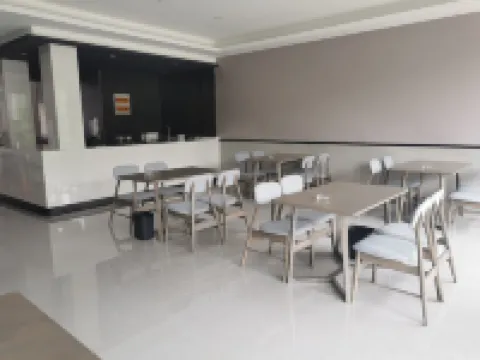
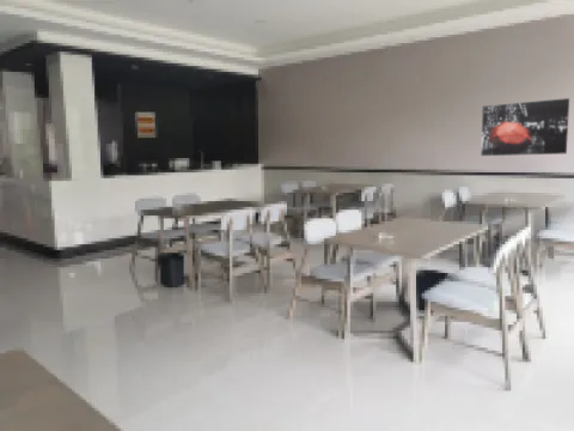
+ wall art [481,97,570,157]
